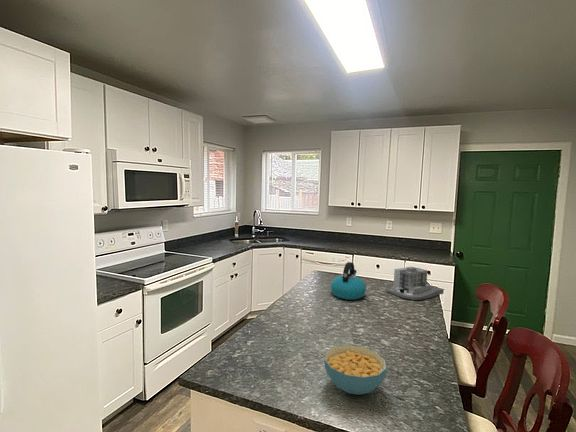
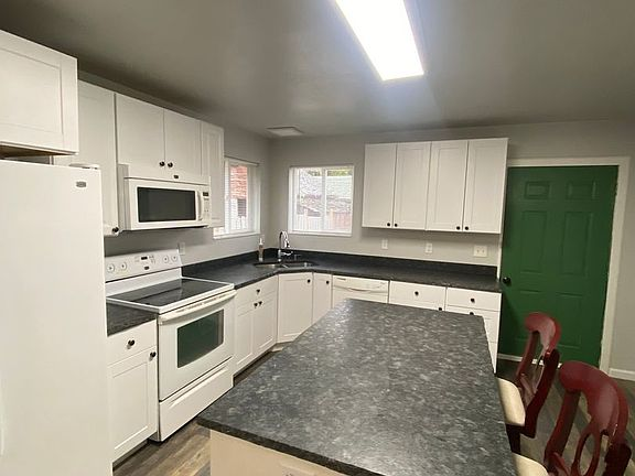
- architectural model [385,266,445,301]
- cereal bowl [323,344,388,396]
- kettle [330,261,367,301]
